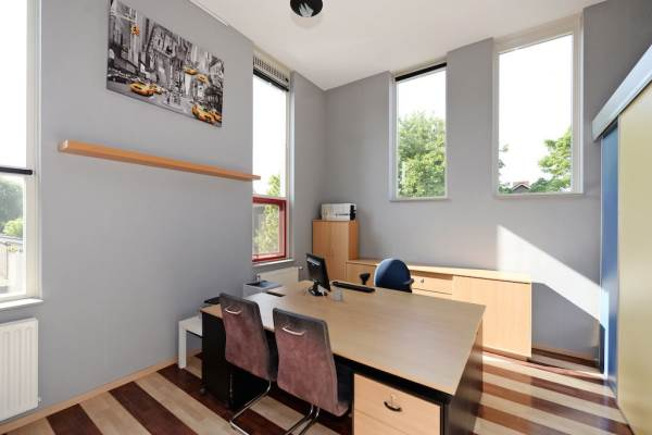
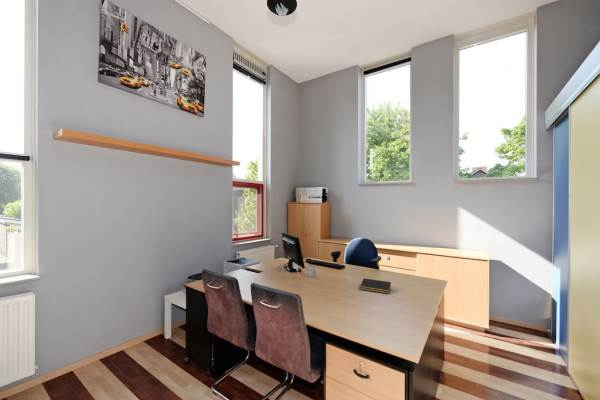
+ notepad [359,277,392,295]
